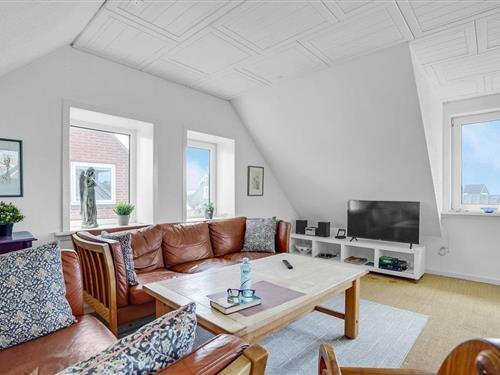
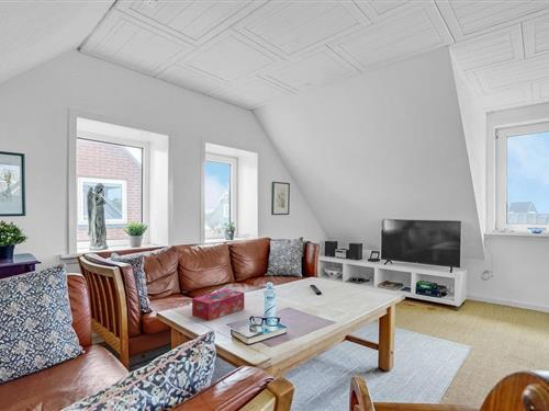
+ tissue box [191,288,245,322]
